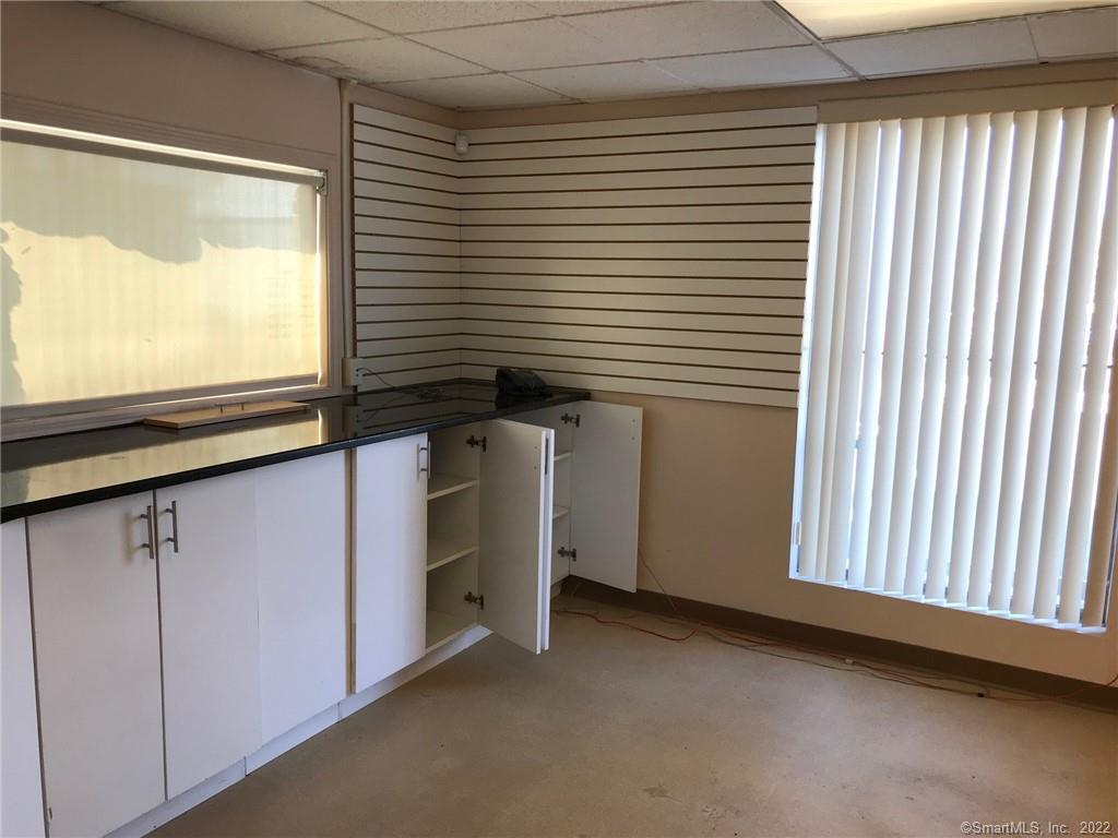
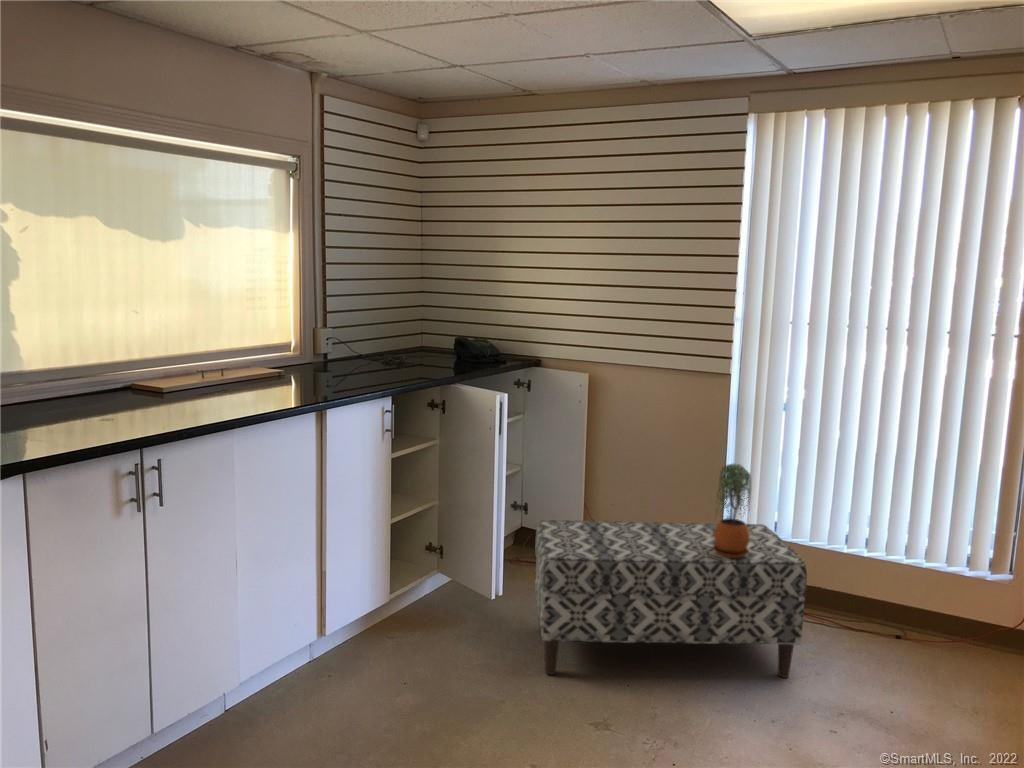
+ bench [534,519,808,679]
+ potted plant [713,462,753,558]
